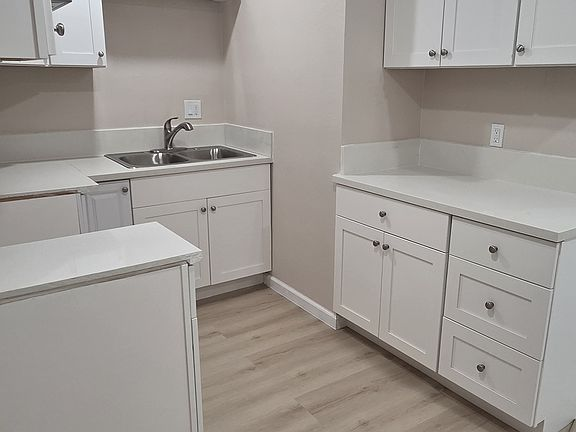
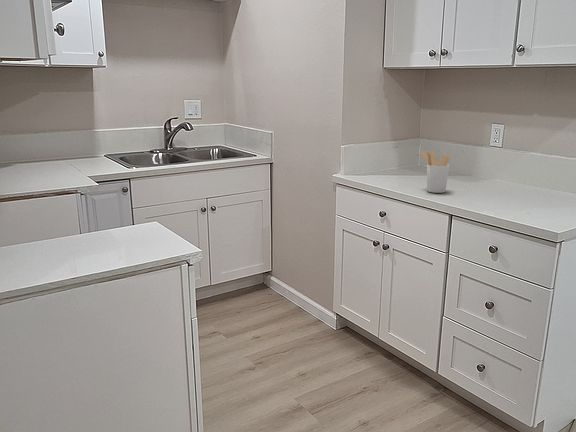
+ utensil holder [419,150,451,194]
